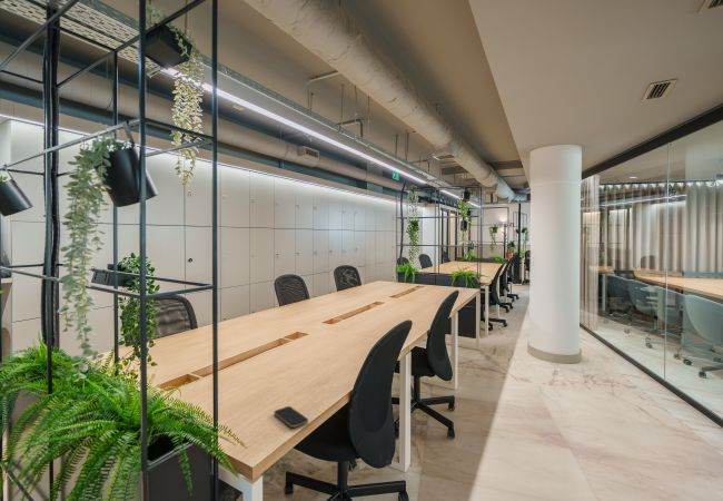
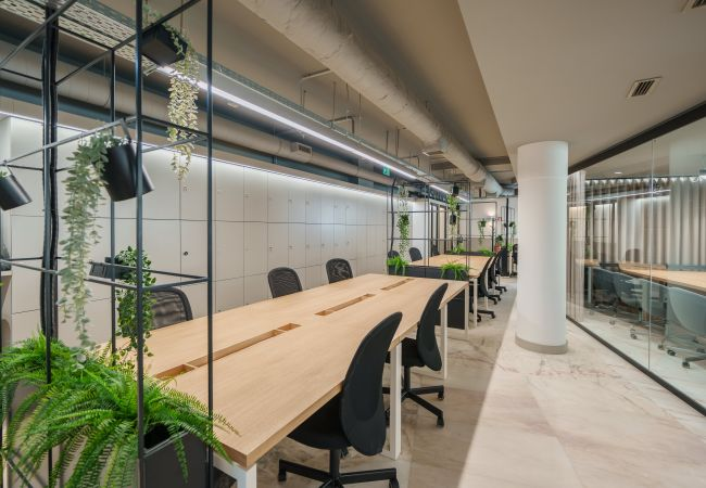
- smartphone [273,405,309,429]
